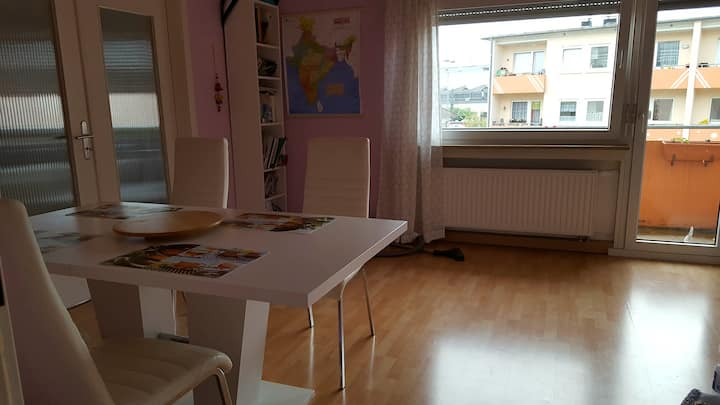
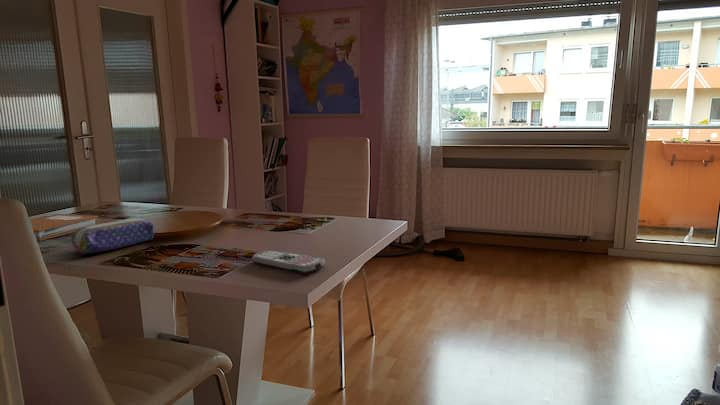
+ remote control [251,250,326,275]
+ pencil case [71,218,155,255]
+ notebook [29,213,99,242]
